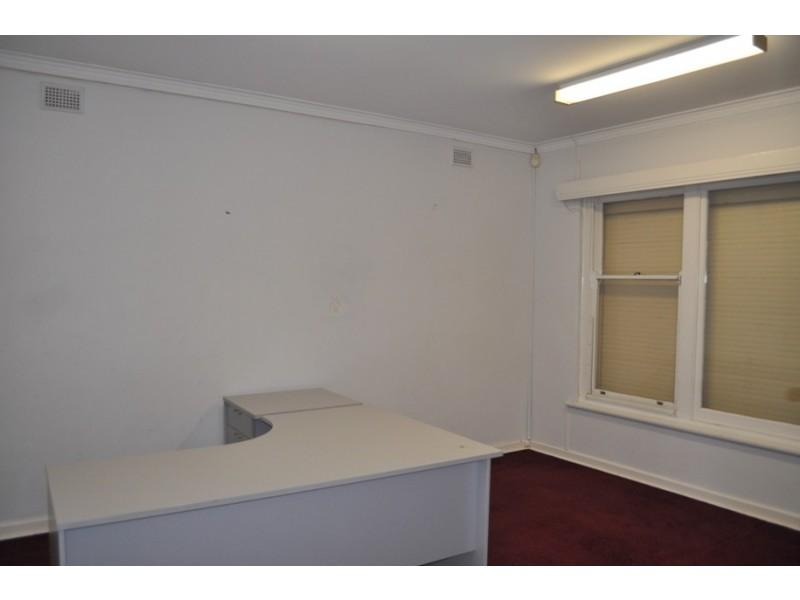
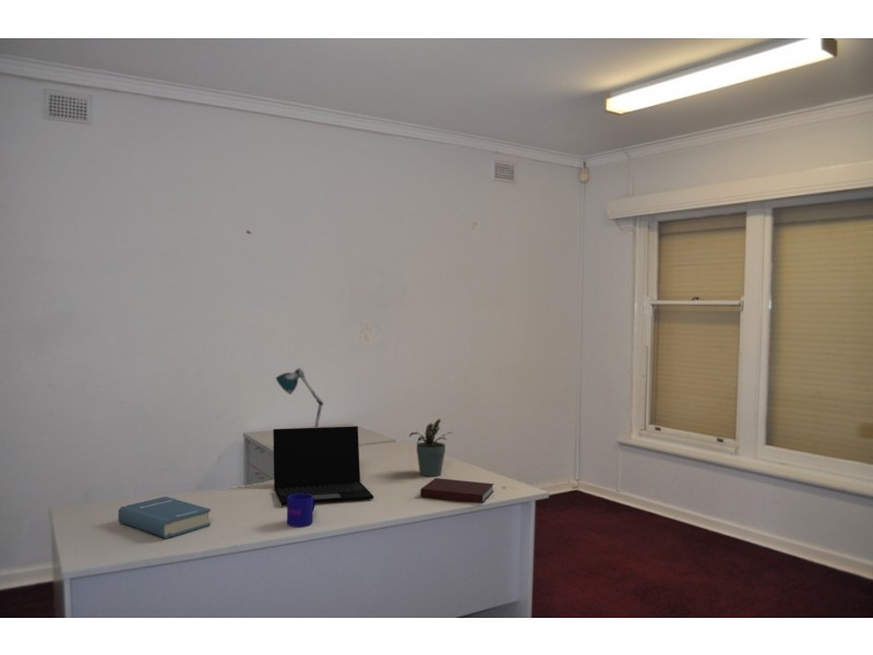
+ hardback book [117,496,212,539]
+ laptop [272,425,374,507]
+ desk lamp [275,367,324,428]
+ notebook [419,477,495,504]
+ mug [286,493,316,527]
+ potted plant [408,418,453,477]
